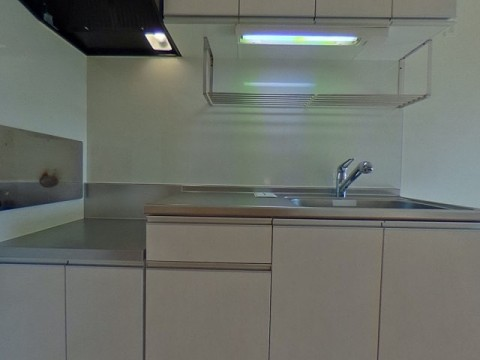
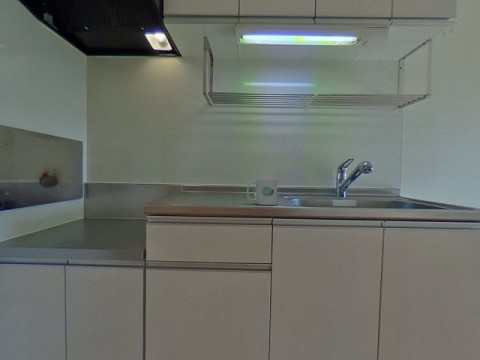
+ mug [246,177,278,206]
